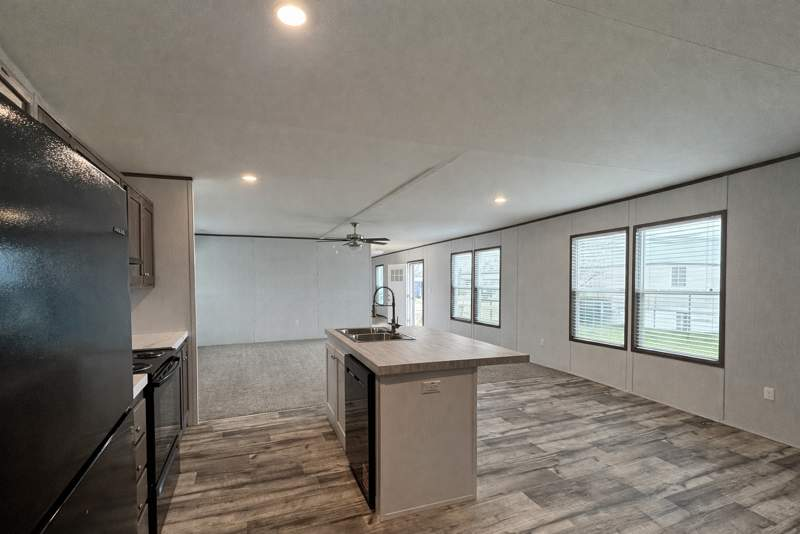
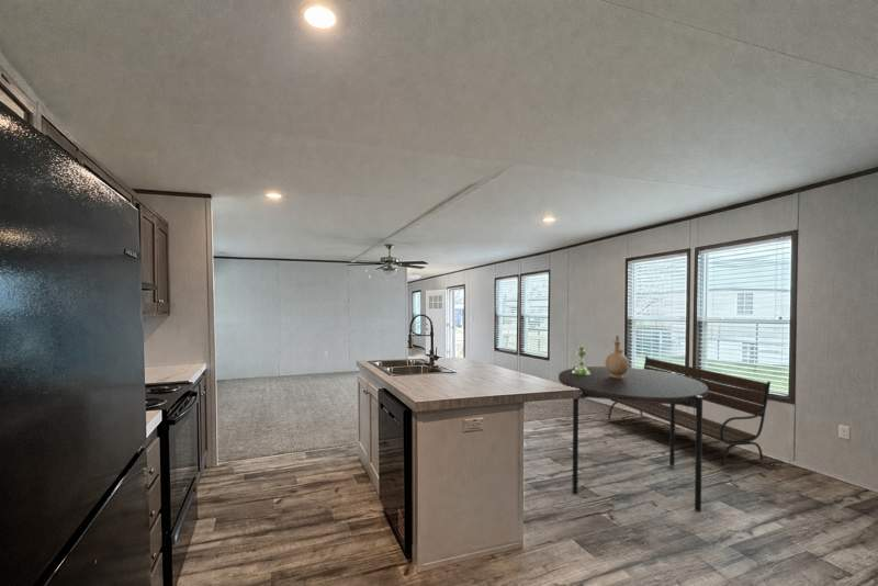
+ bench [607,354,772,466]
+ vase [605,335,630,379]
+ dining table [558,365,709,512]
+ candlestick [573,346,590,375]
